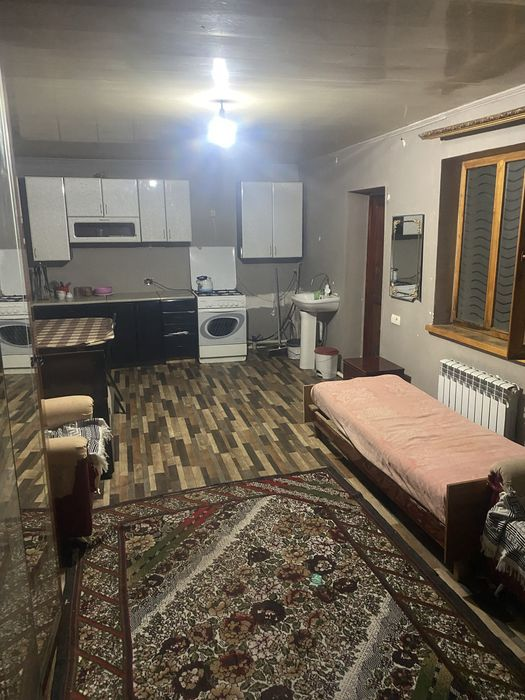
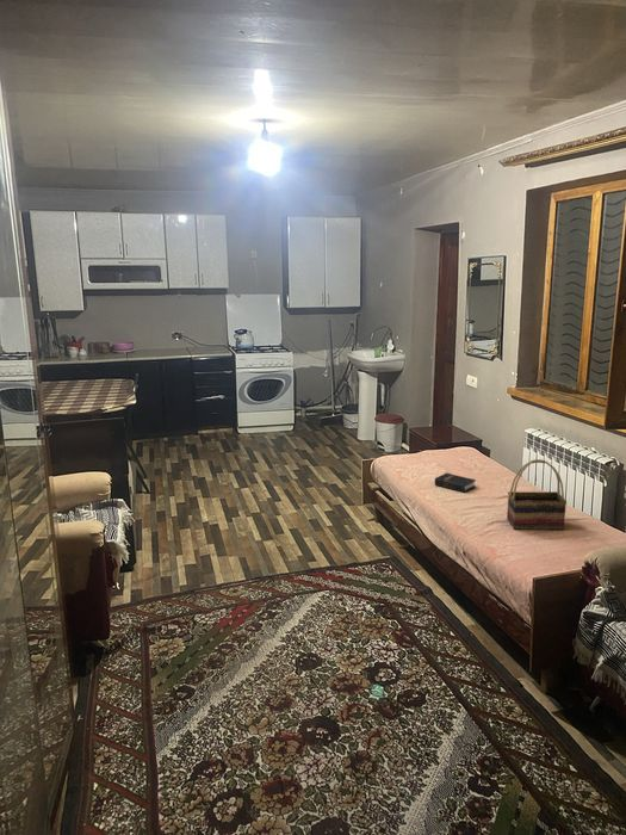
+ woven basket [506,458,568,531]
+ hardback book [434,471,477,494]
